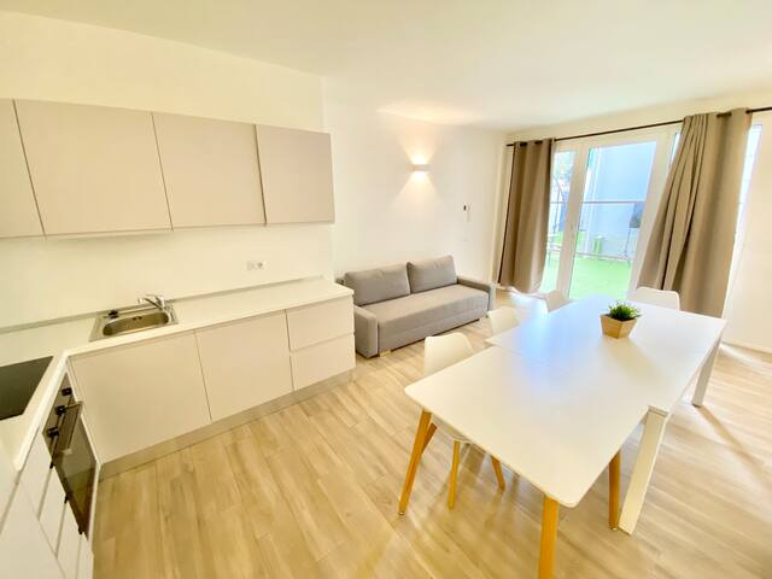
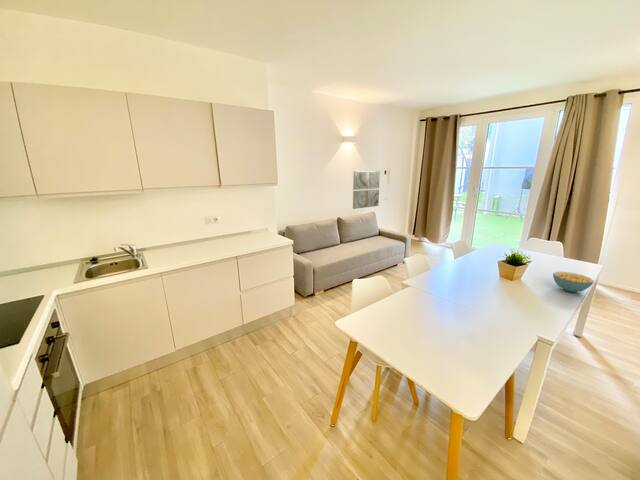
+ cereal bowl [552,271,595,293]
+ wall art [352,170,381,210]
